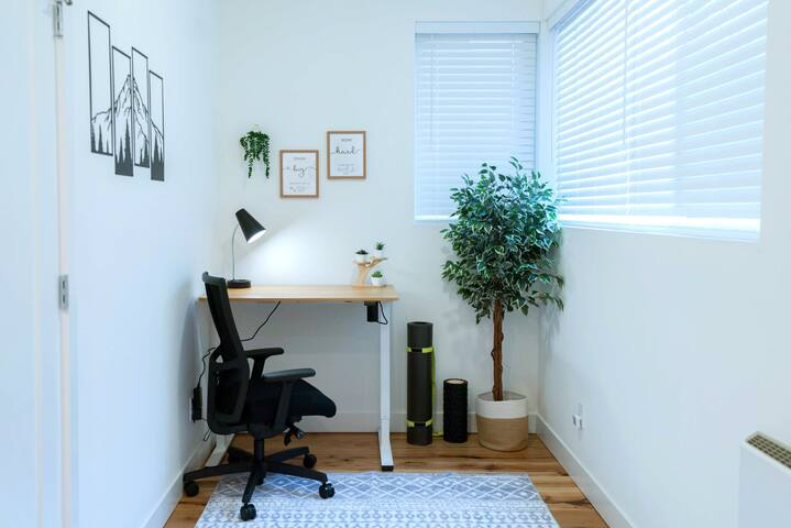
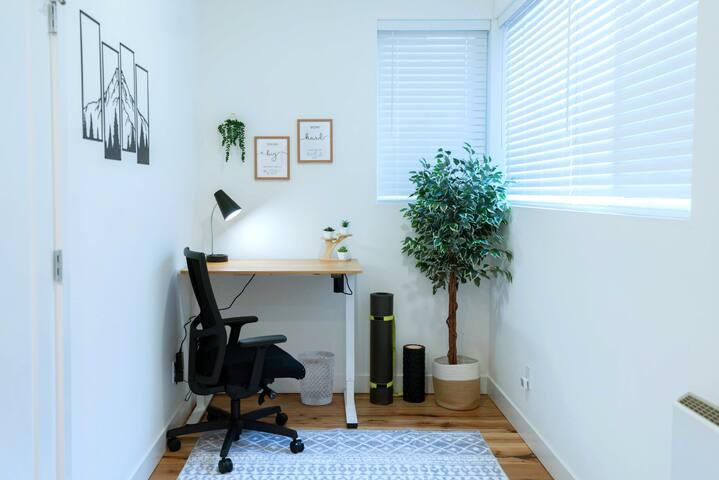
+ wastebasket [297,350,337,406]
